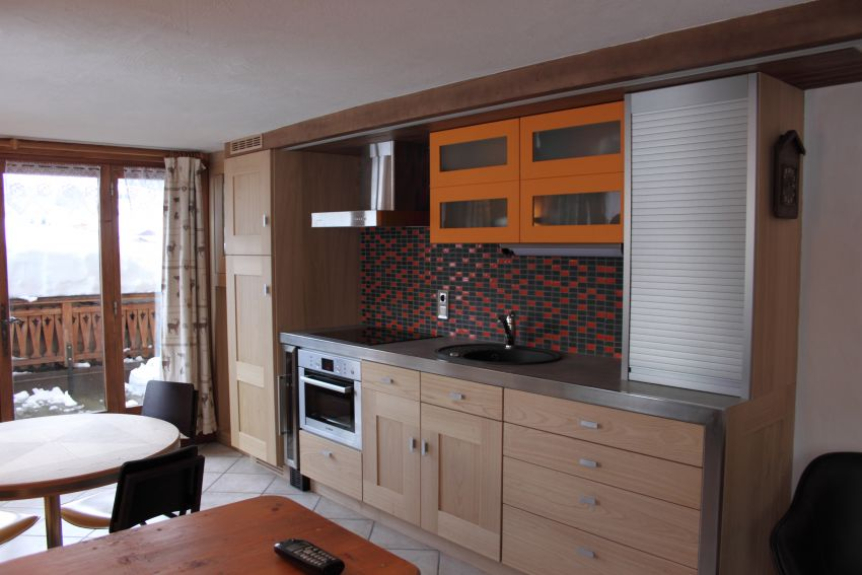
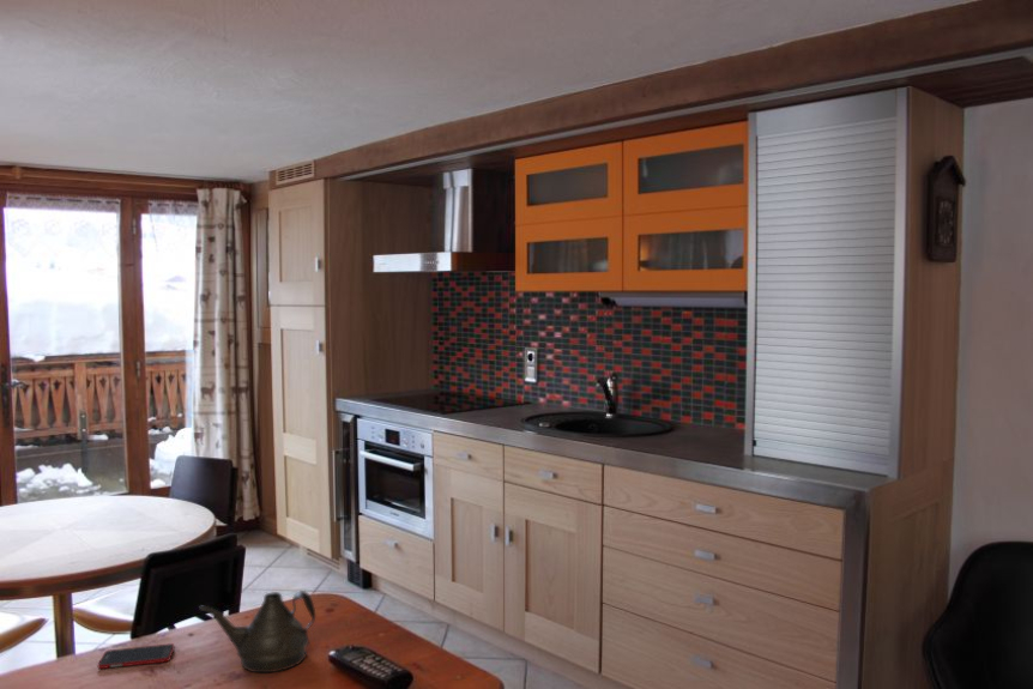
+ teapot [198,590,316,673]
+ cell phone [97,642,175,670]
